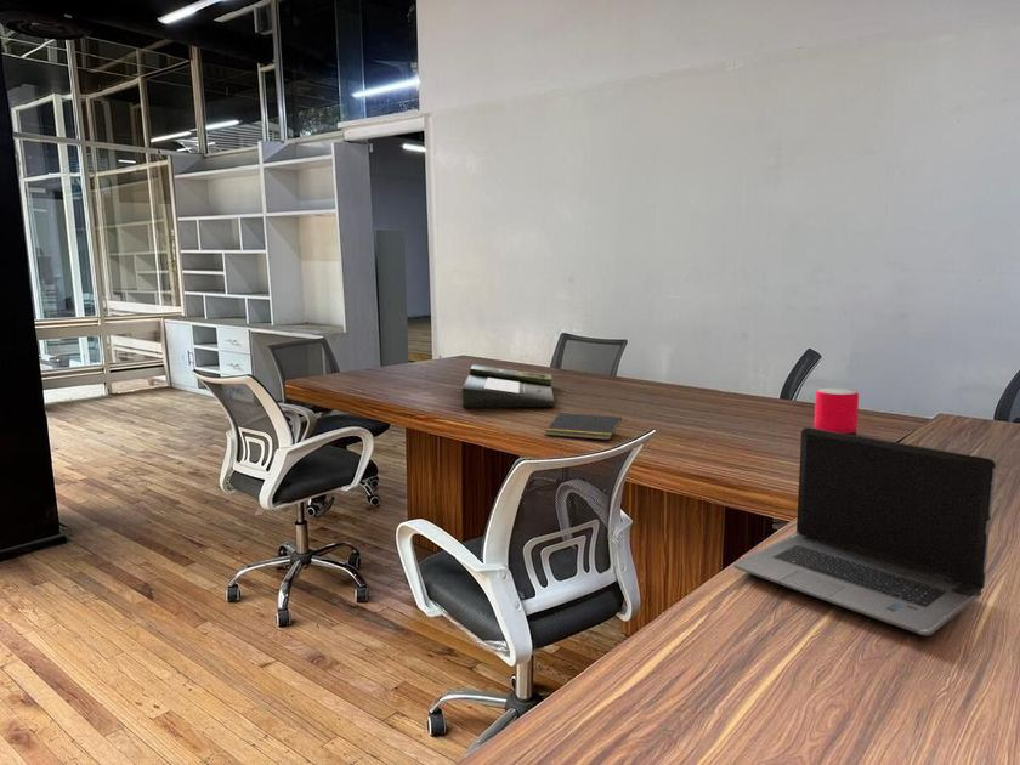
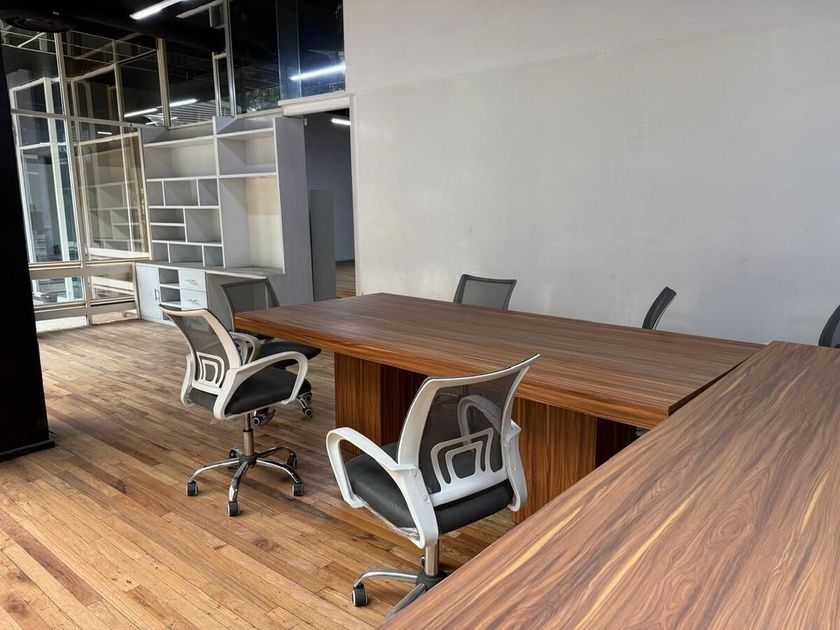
- notepad [544,412,623,441]
- document tray [461,363,555,409]
- speaker [814,387,860,436]
- laptop computer [732,426,997,636]
